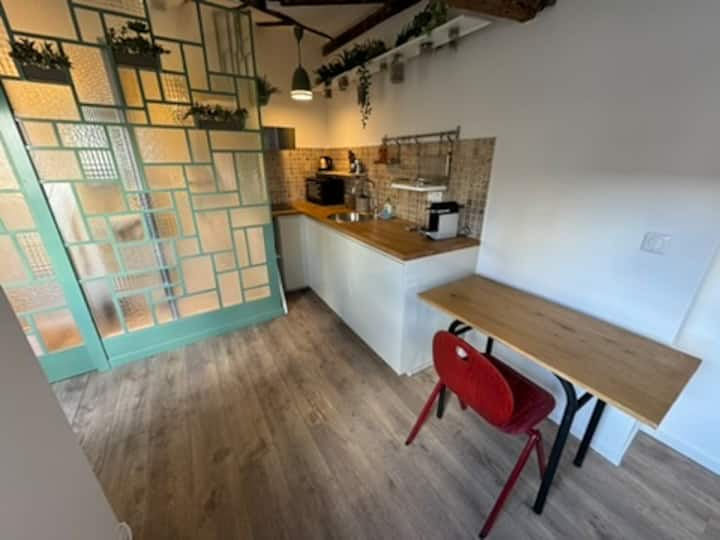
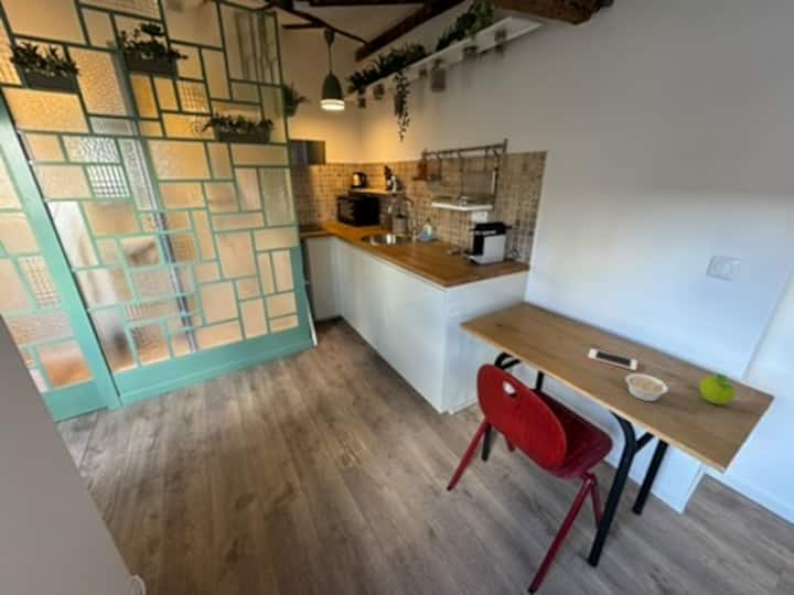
+ cell phone [587,348,639,372]
+ legume [624,372,677,402]
+ fruit [698,372,737,405]
